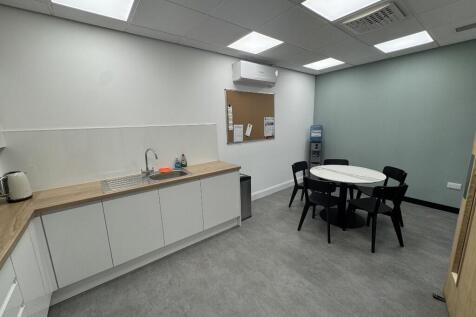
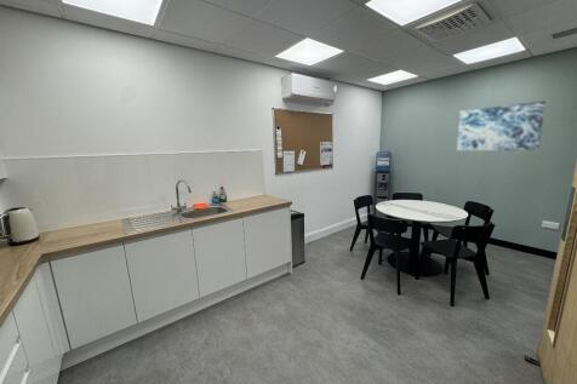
+ wall art [456,99,547,151]
